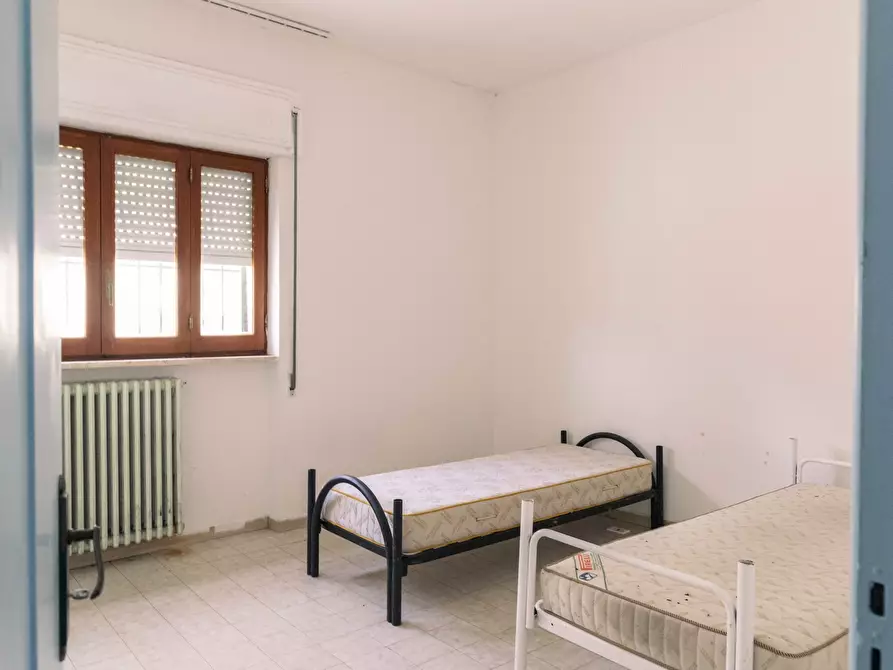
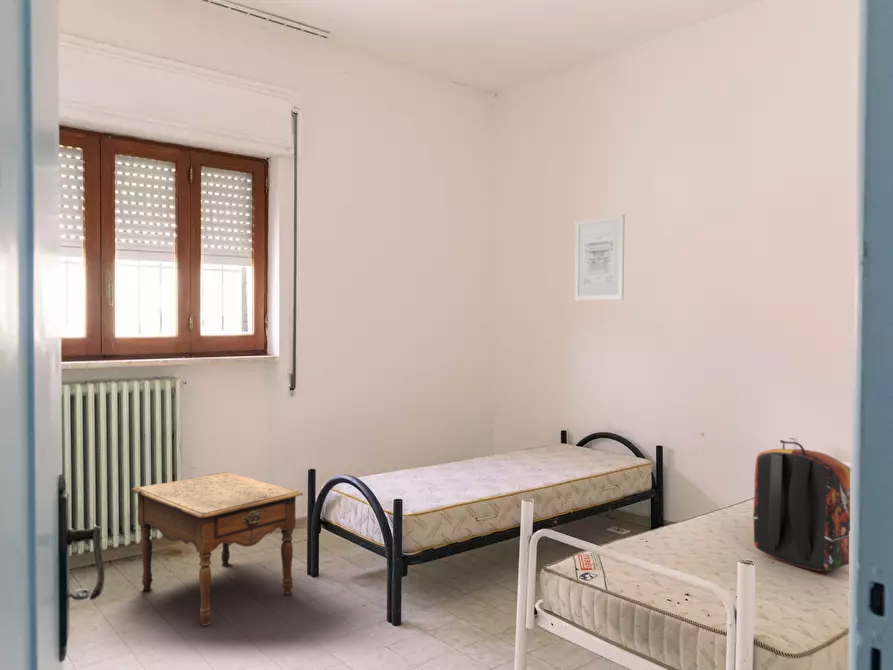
+ wall art [573,214,626,301]
+ side table [130,471,304,627]
+ backpack [752,439,851,572]
